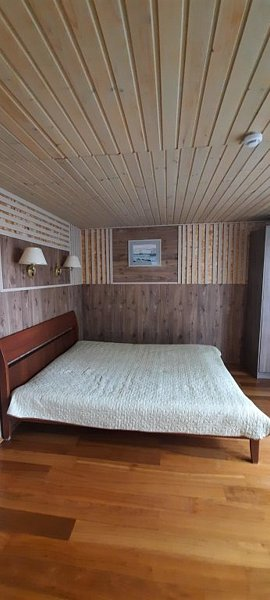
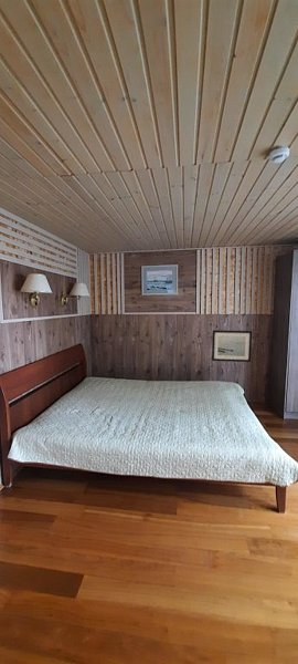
+ wall art [211,329,253,363]
